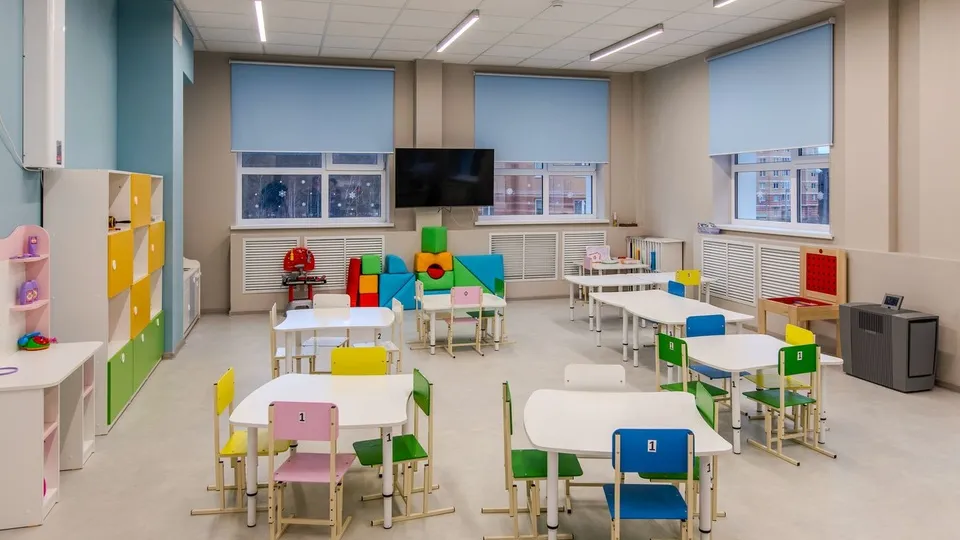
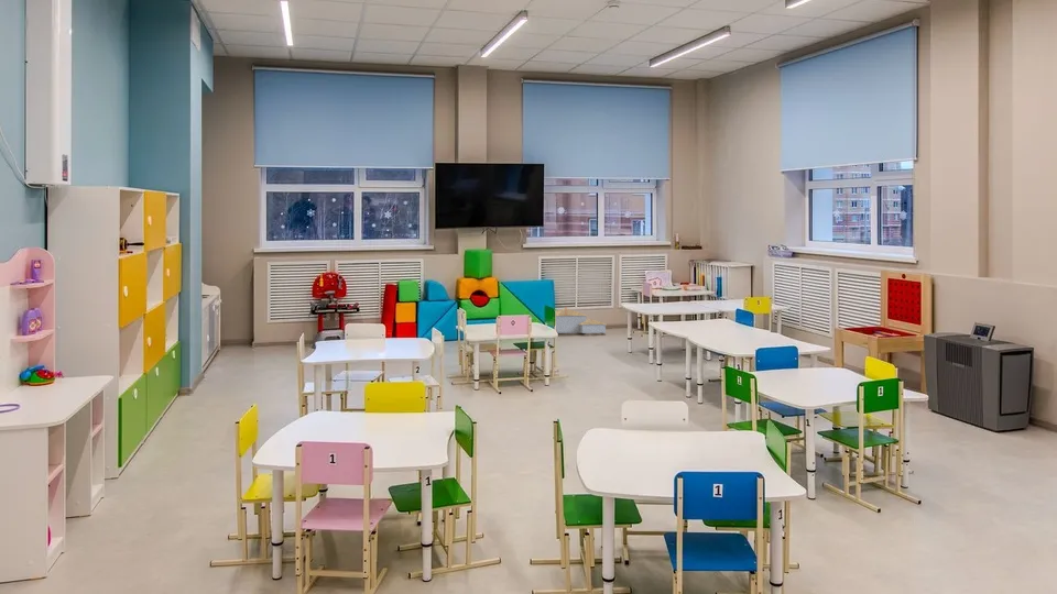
+ architectural model [555,306,608,334]
